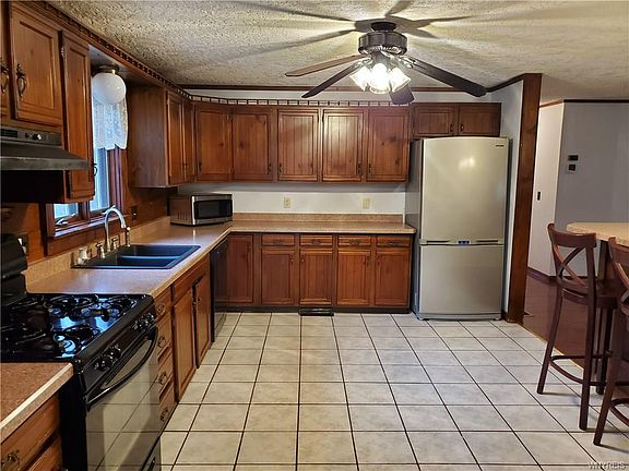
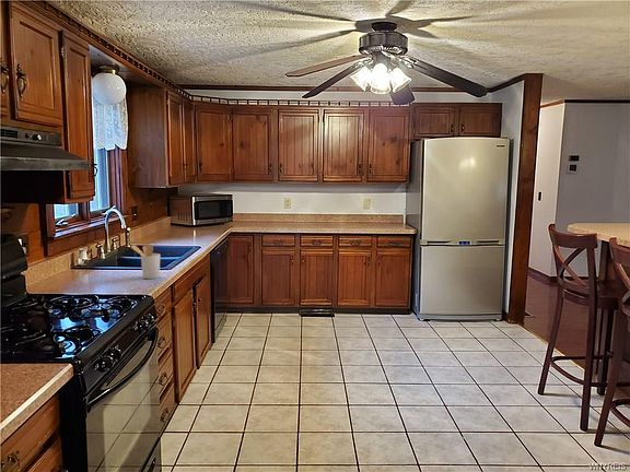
+ utensil holder [130,244,161,280]
